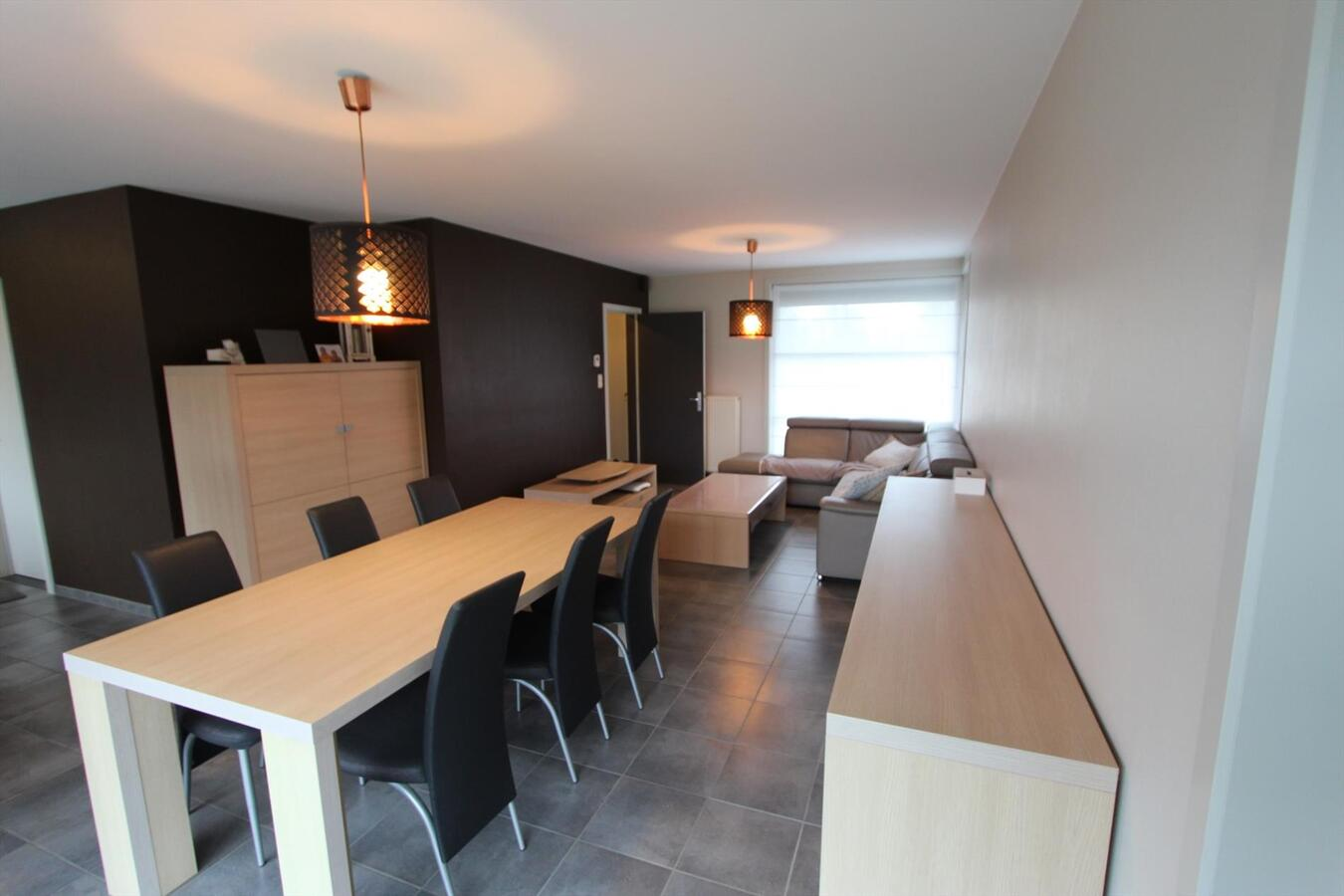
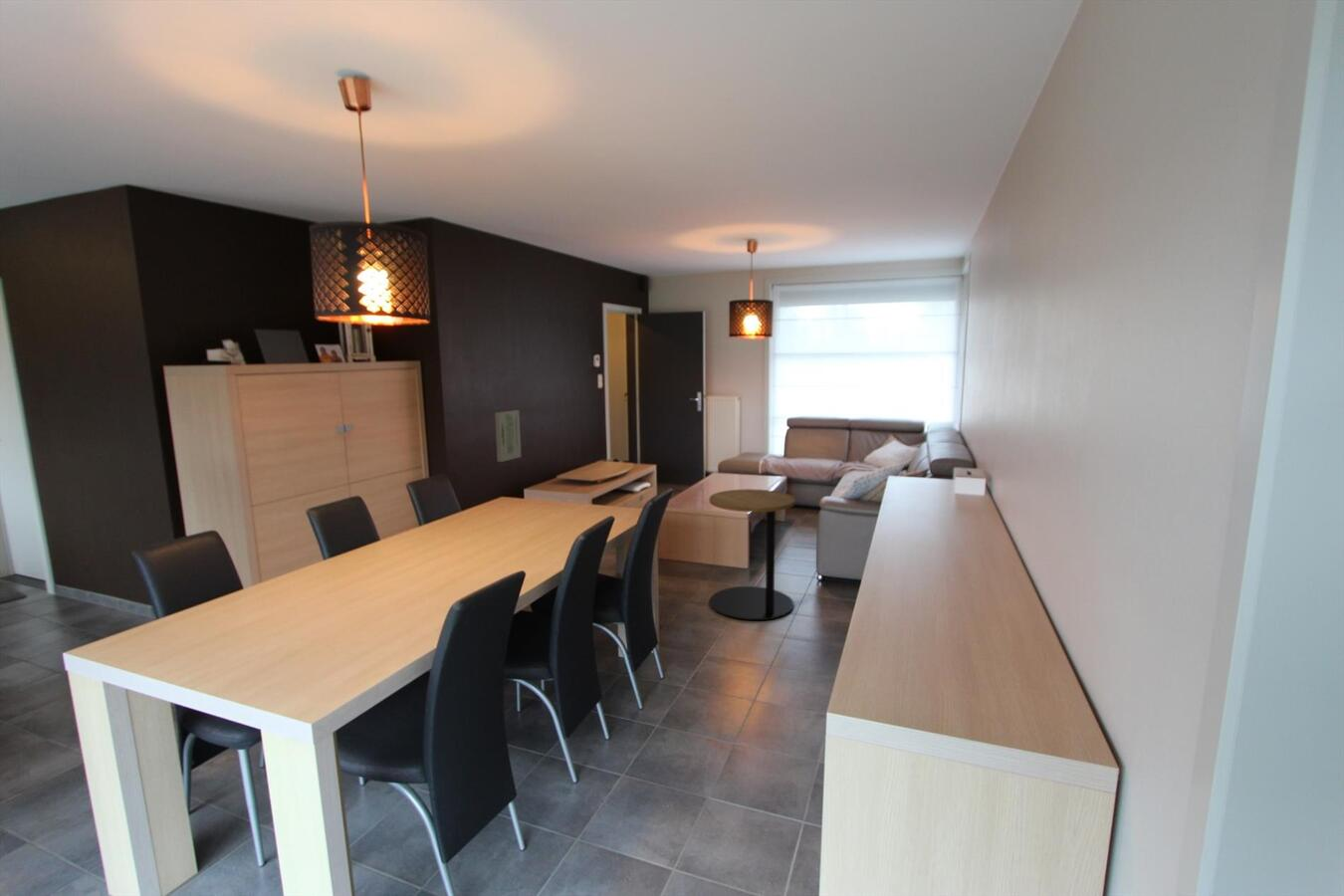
+ side table [708,488,796,621]
+ wall art [494,409,523,463]
